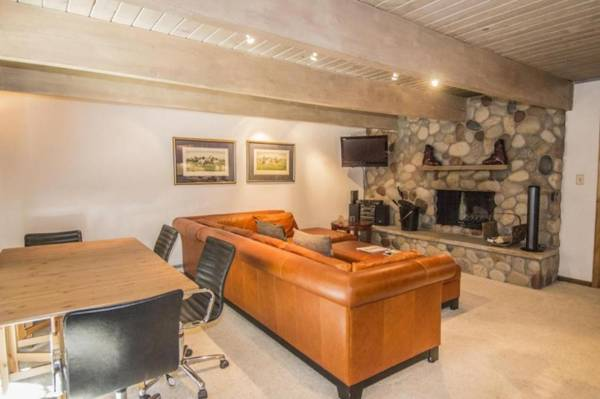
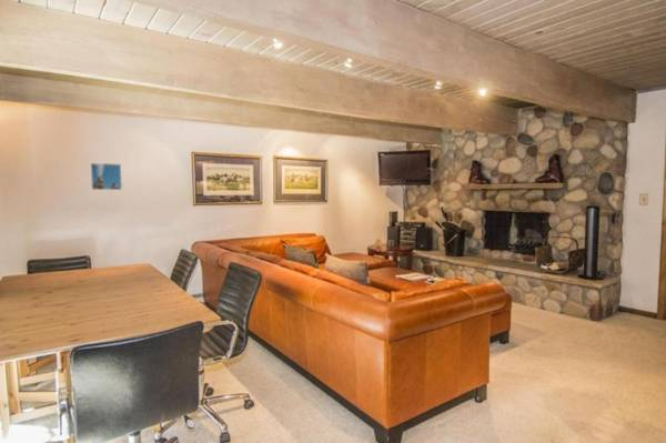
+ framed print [90,162,123,191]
